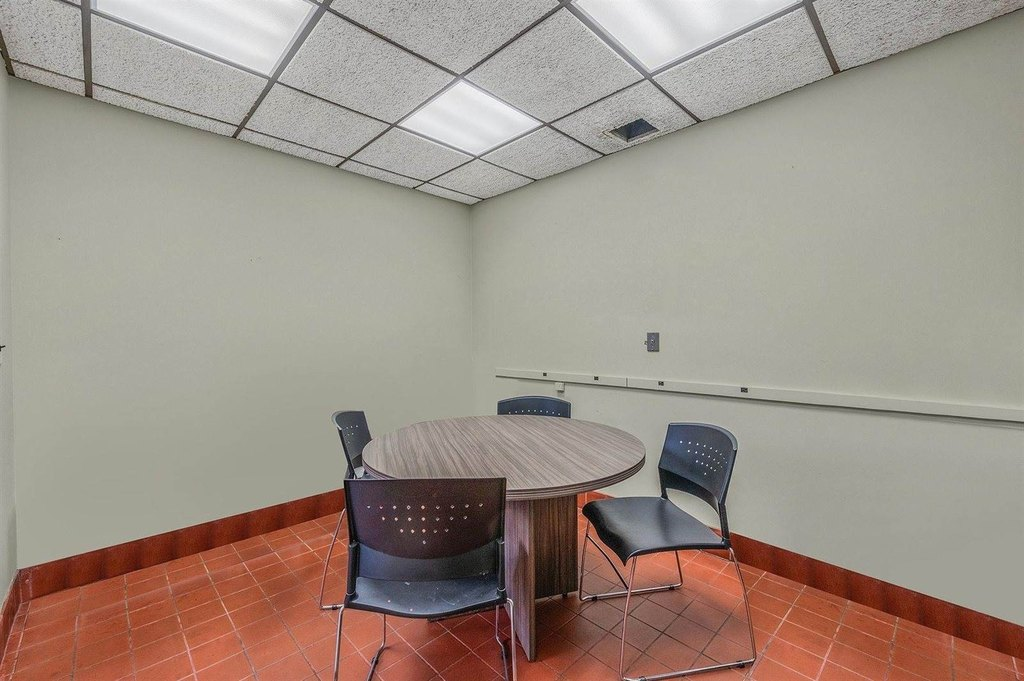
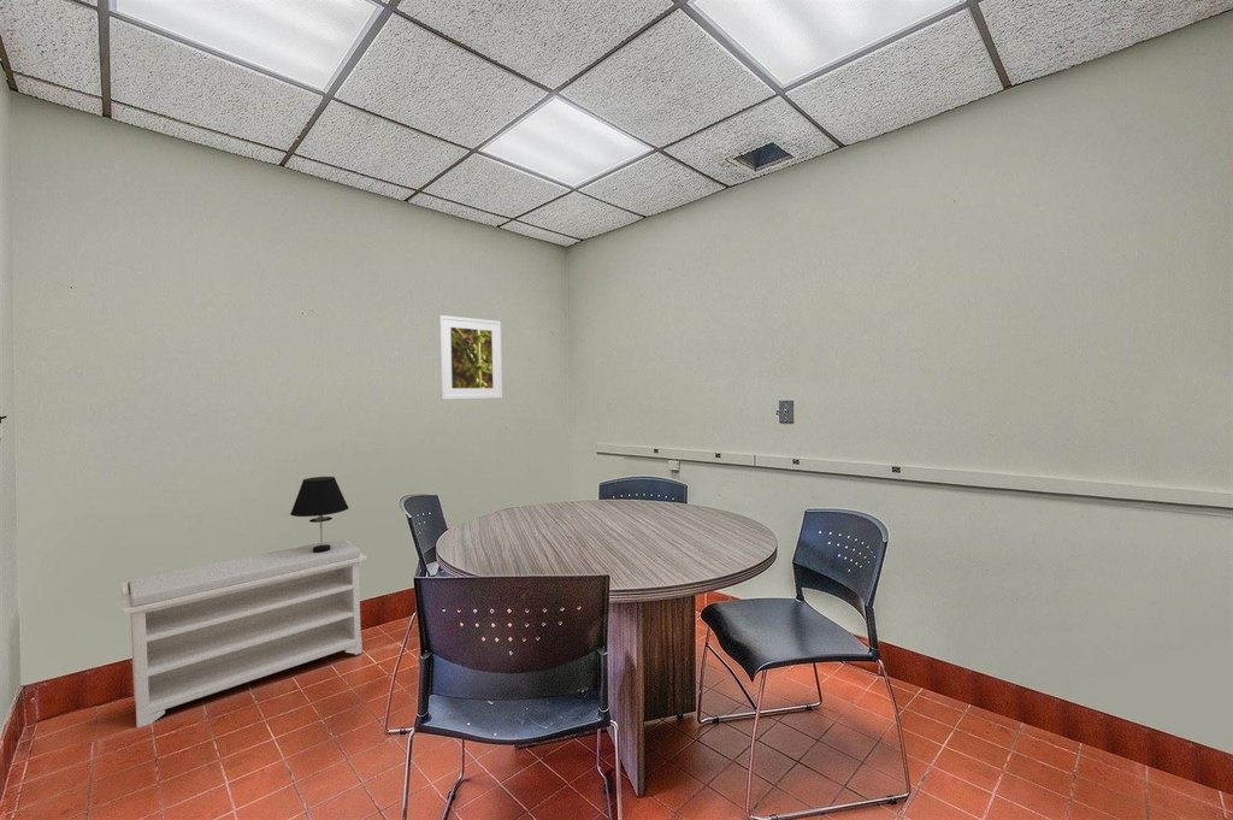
+ bench [120,538,368,728]
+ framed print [438,314,503,401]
+ table lamp [289,476,350,553]
